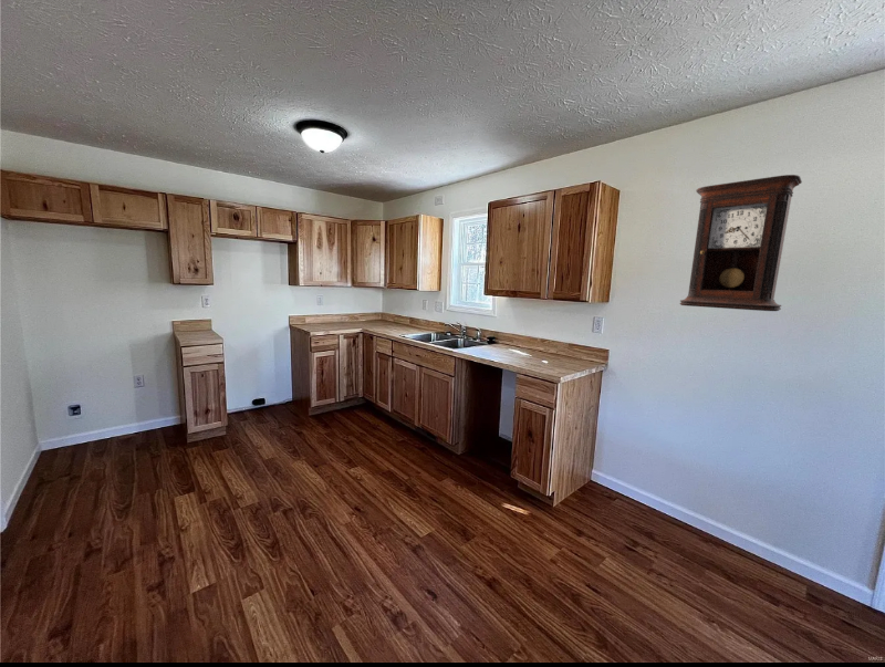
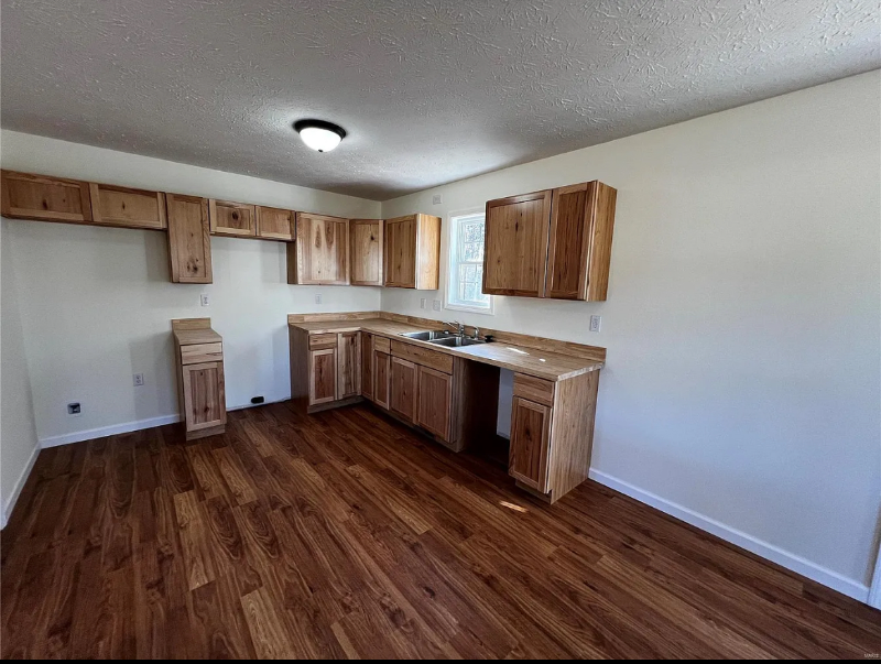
- pendulum clock [678,174,803,312]
